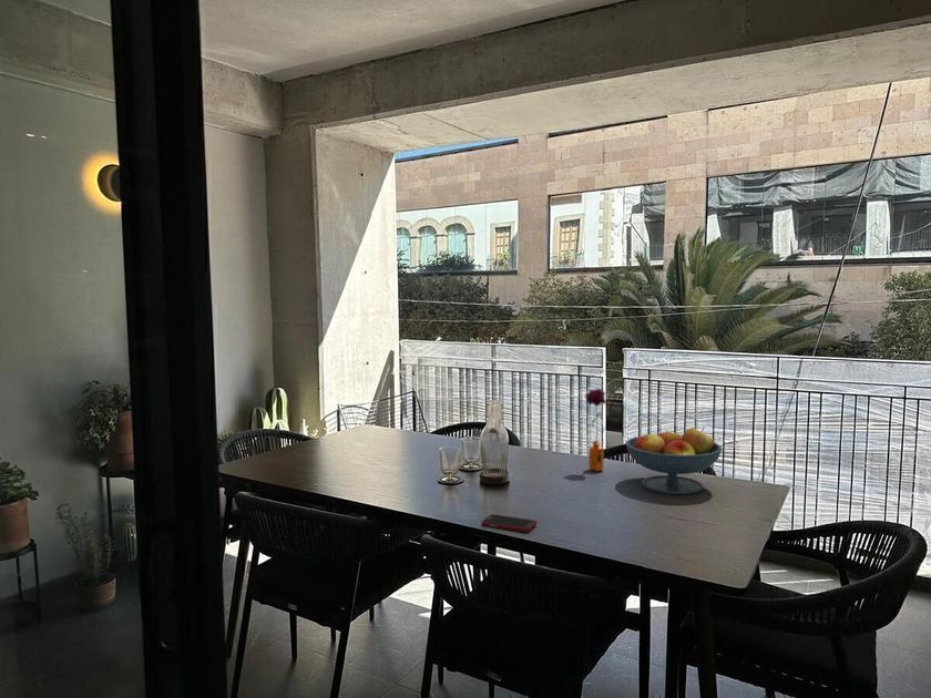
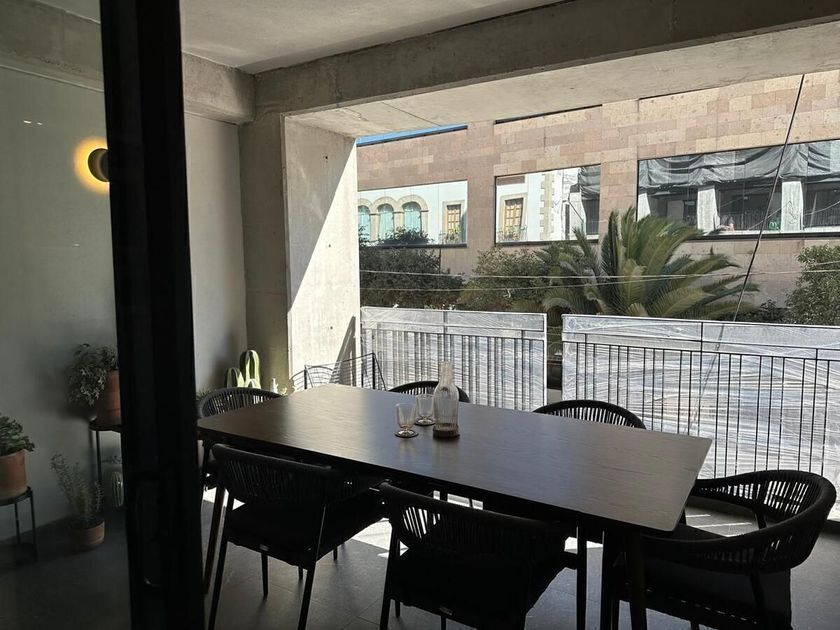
- cell phone [481,513,538,533]
- fruit bowl [625,427,724,495]
- flower [583,388,607,472]
